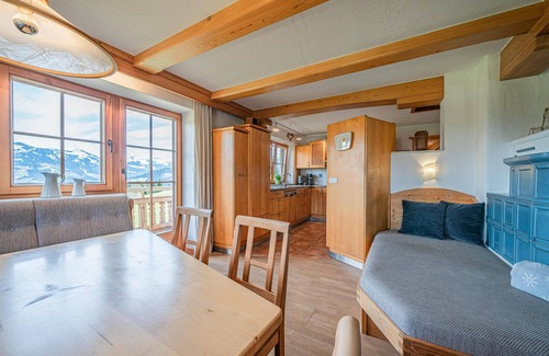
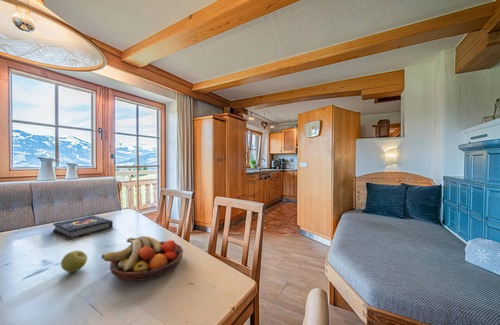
+ apple [60,249,88,273]
+ fruit bowl [101,235,184,282]
+ book [52,214,114,240]
